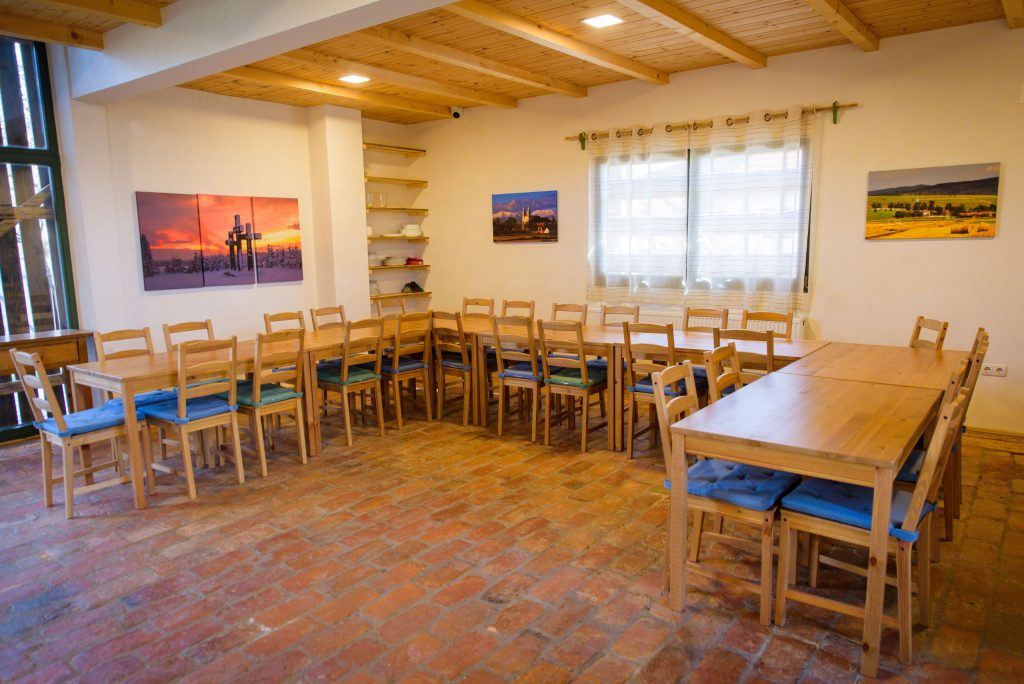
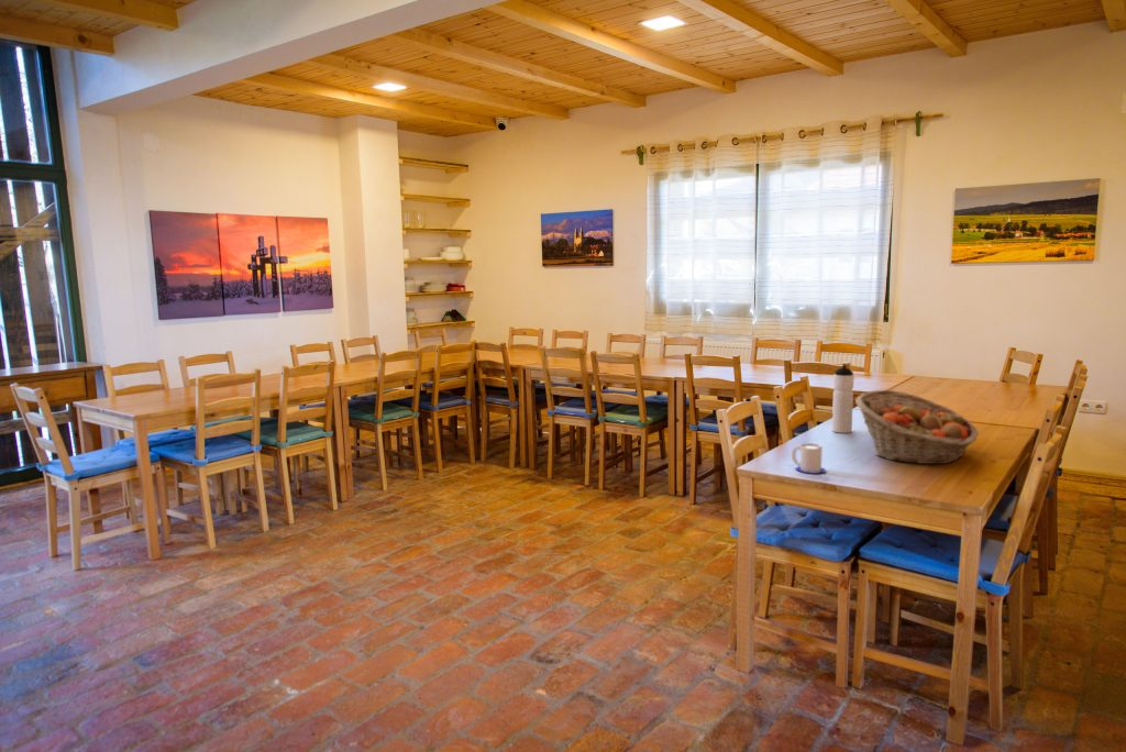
+ mug [791,442,827,475]
+ water bottle [831,364,855,434]
+ fruit basket [854,389,980,465]
